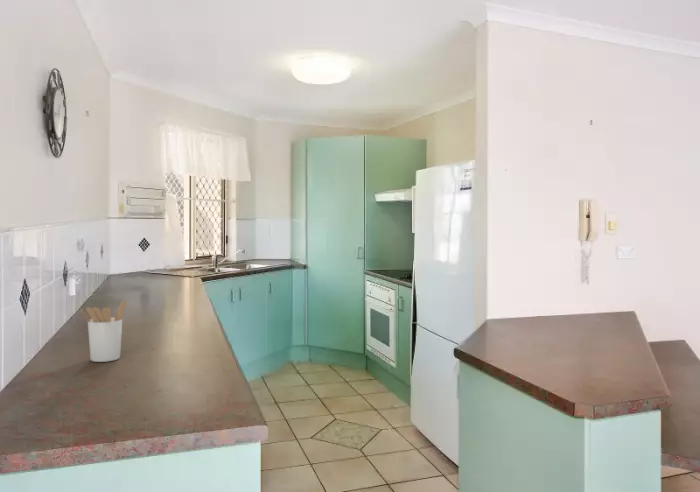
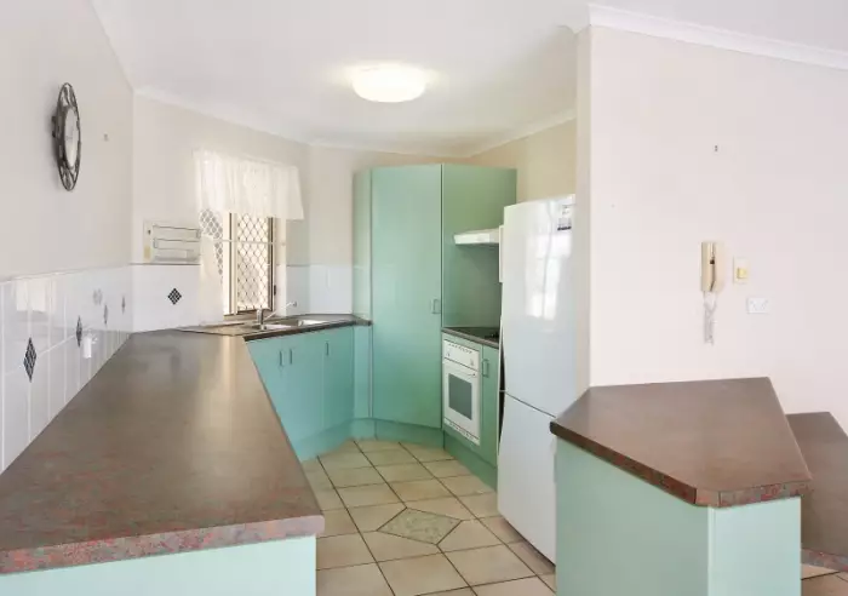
- utensil holder [79,300,127,363]
